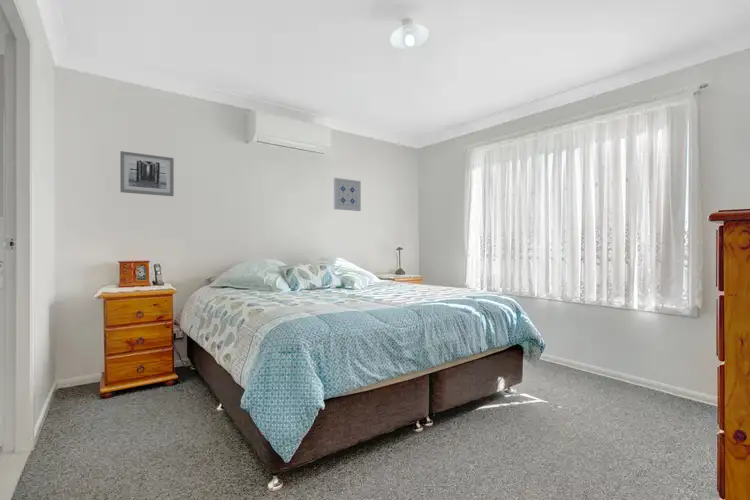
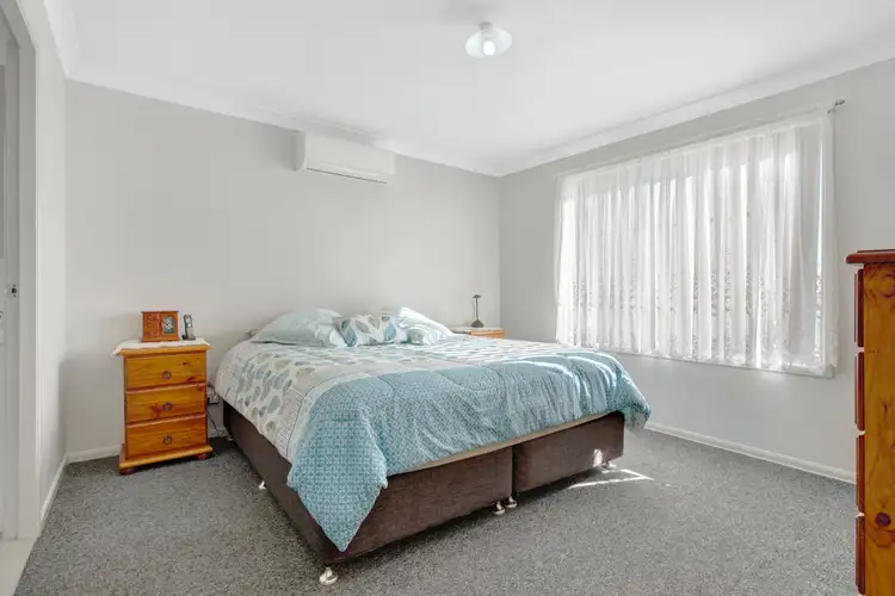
- wall art [119,150,175,197]
- wall art [333,177,362,212]
